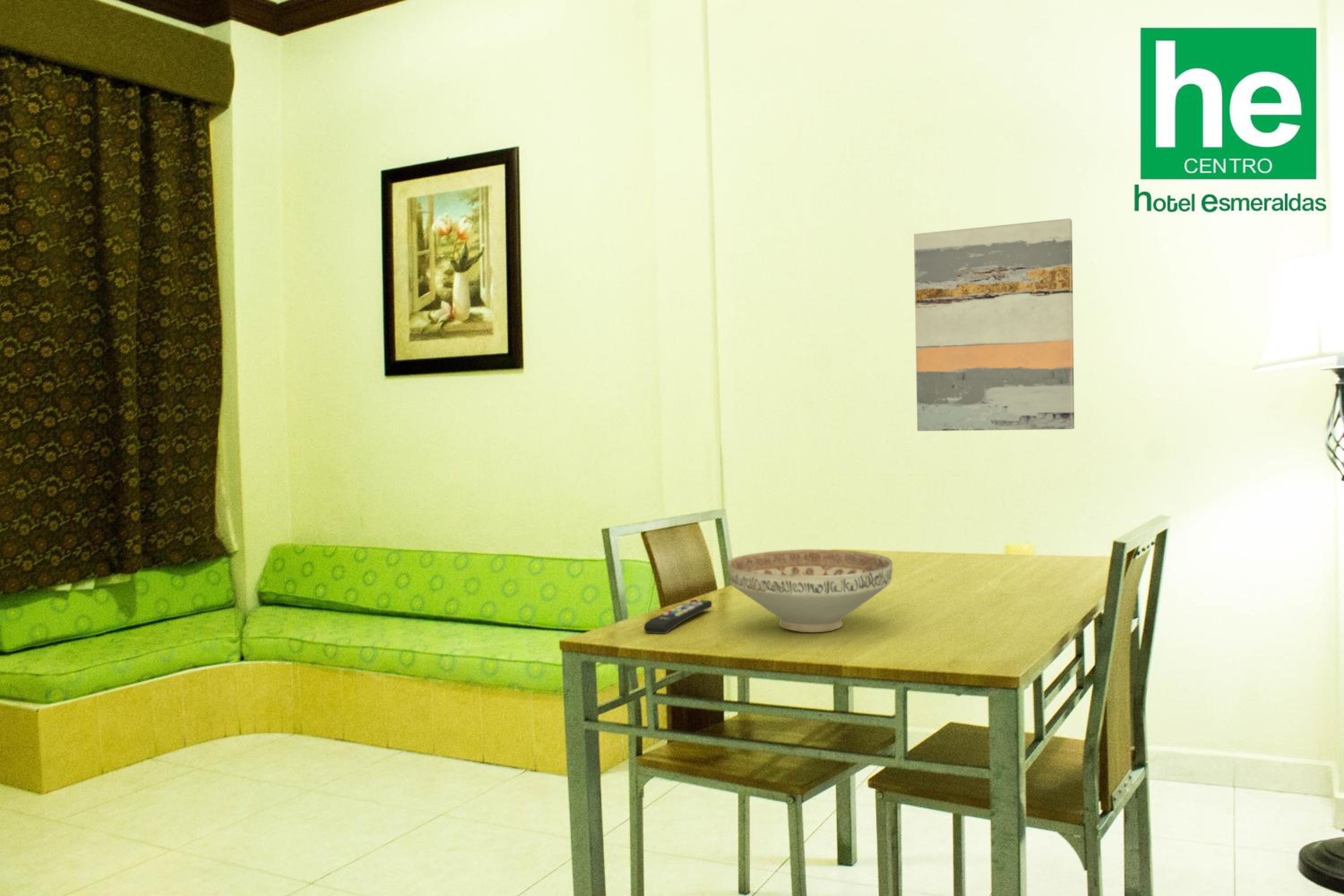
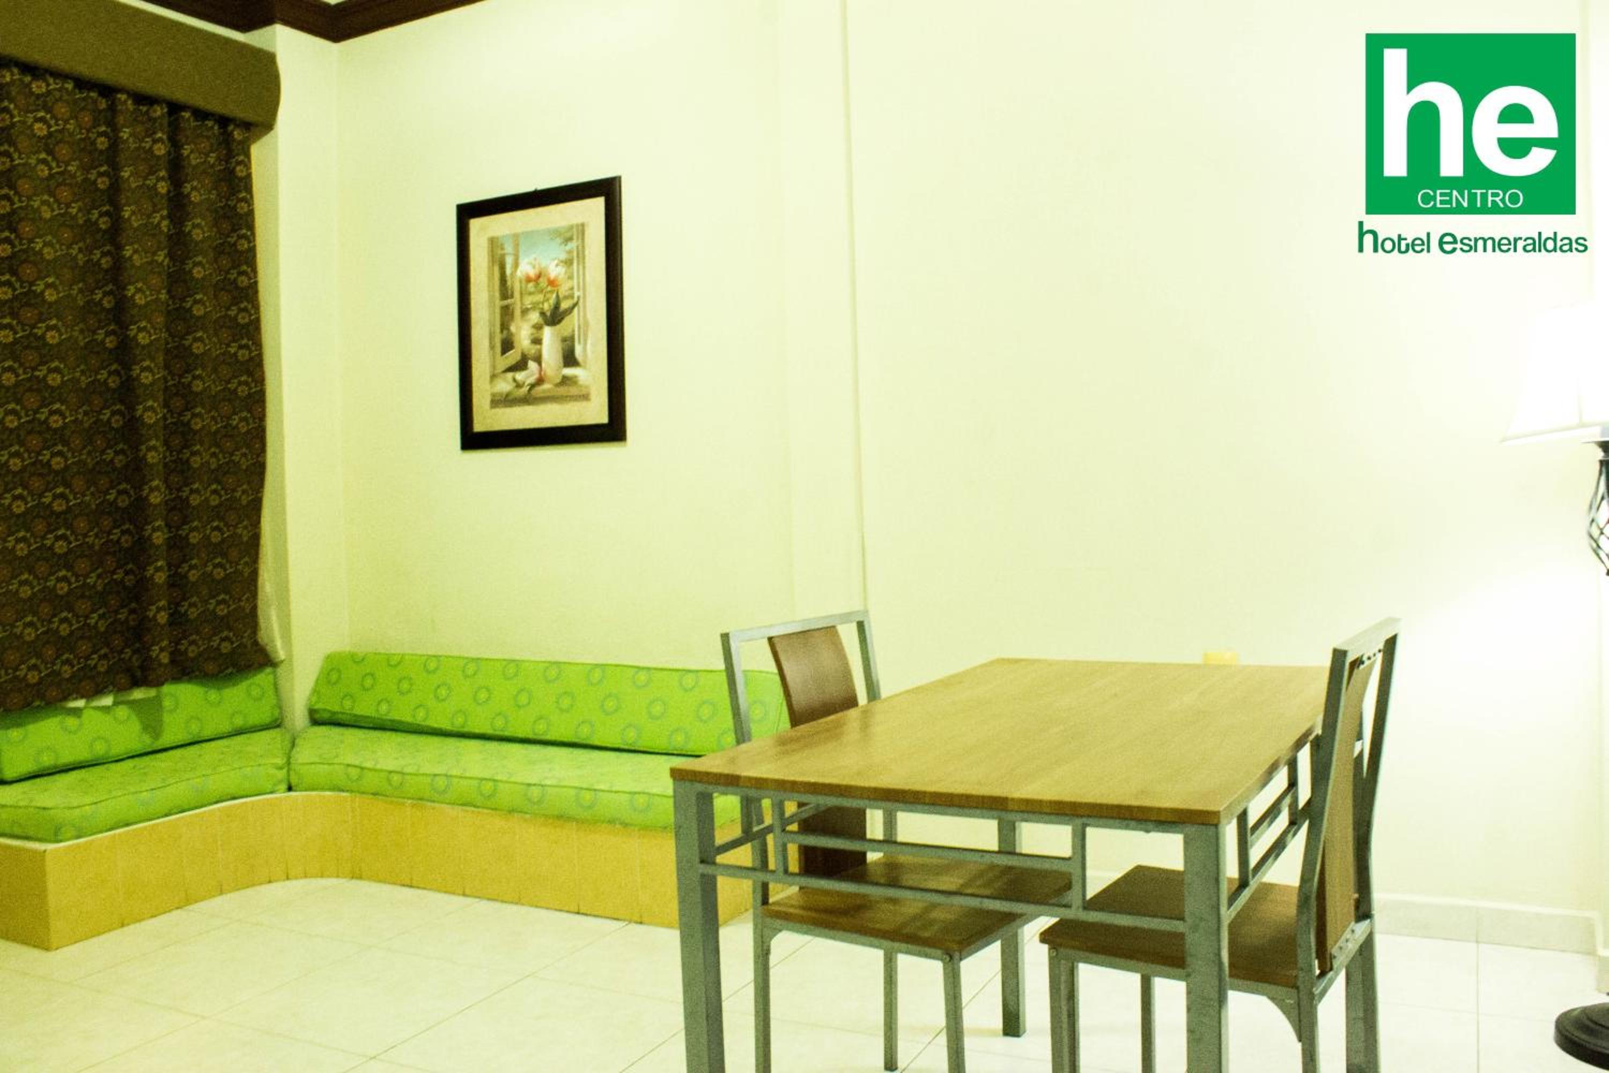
- remote control [643,599,712,634]
- decorative bowl [727,549,893,633]
- wall art [913,218,1075,431]
